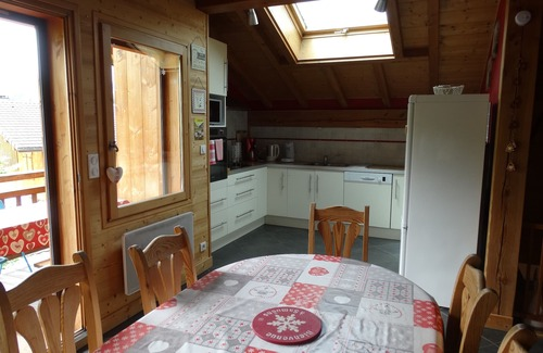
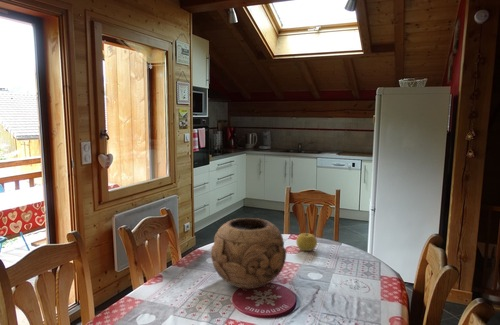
+ decorative bowl [210,217,287,290]
+ fruit [295,232,318,252]
